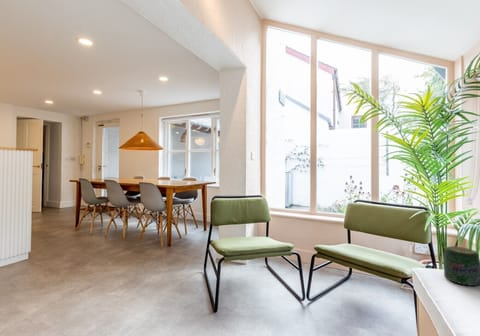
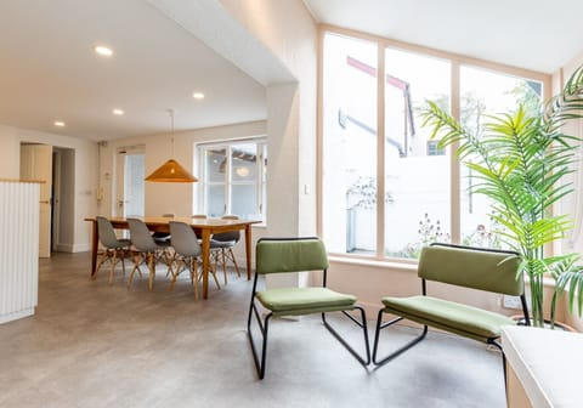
- jar [443,245,480,287]
